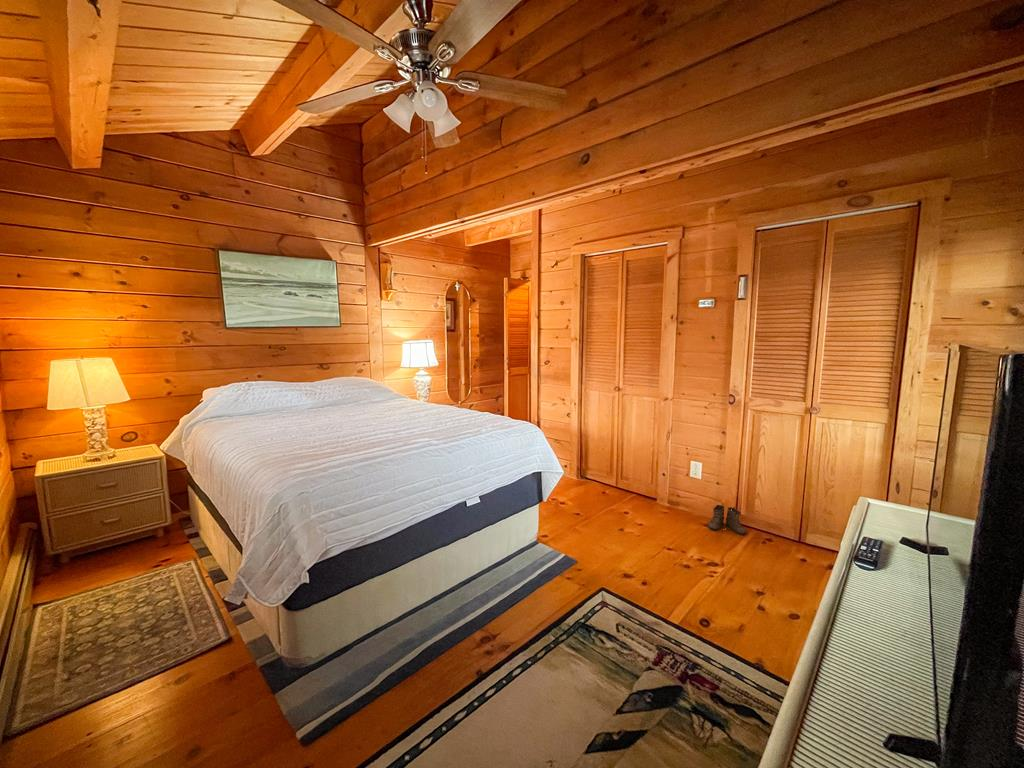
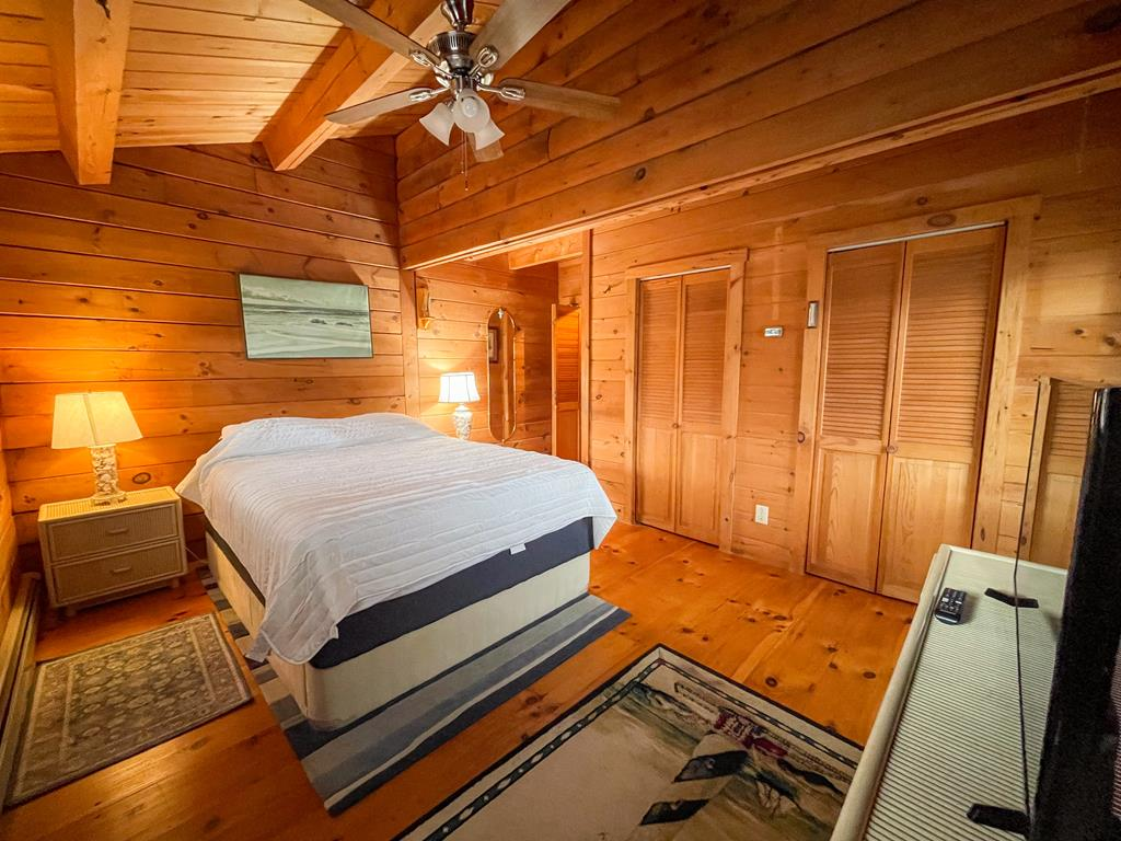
- boots [707,504,747,536]
